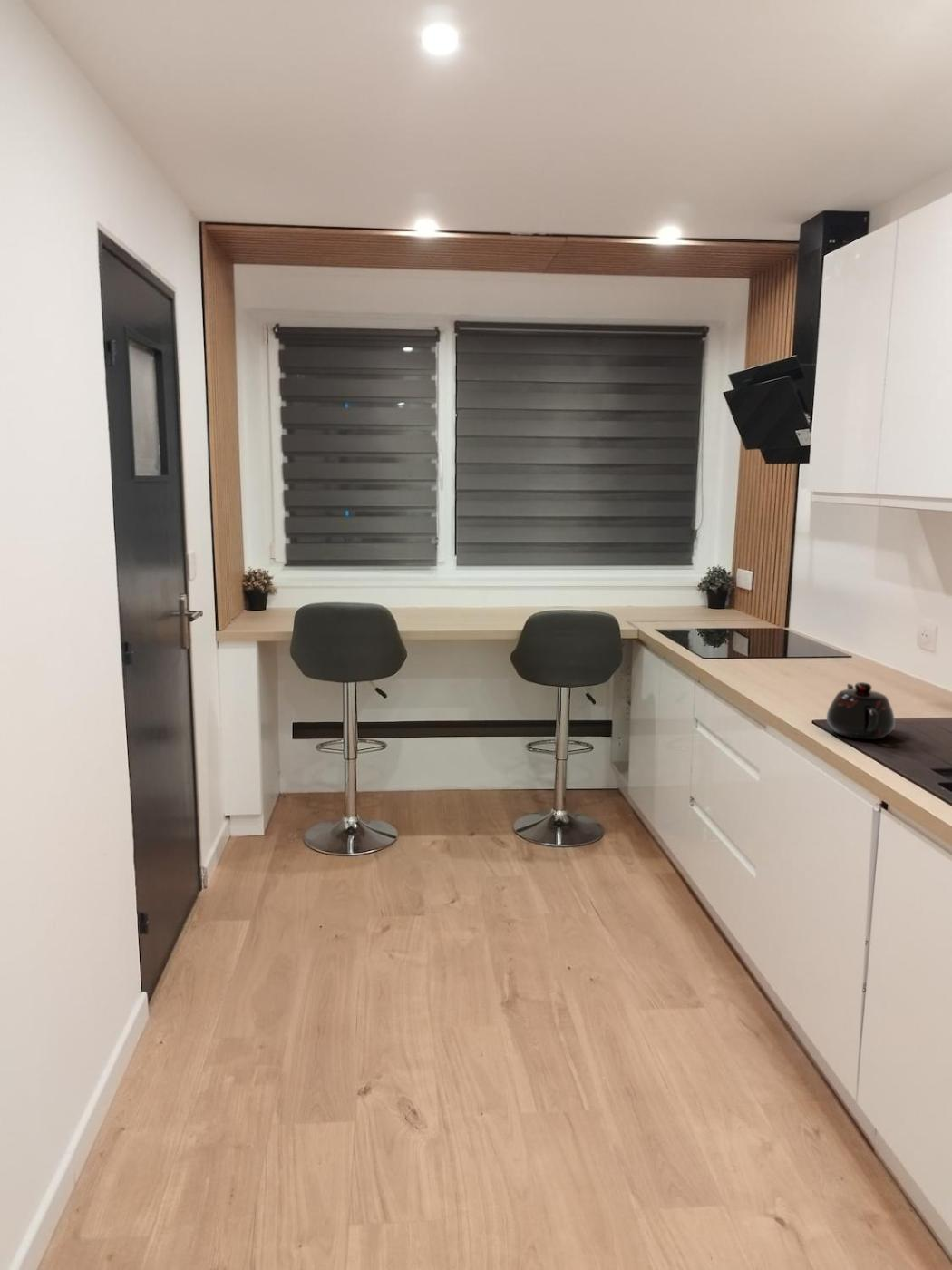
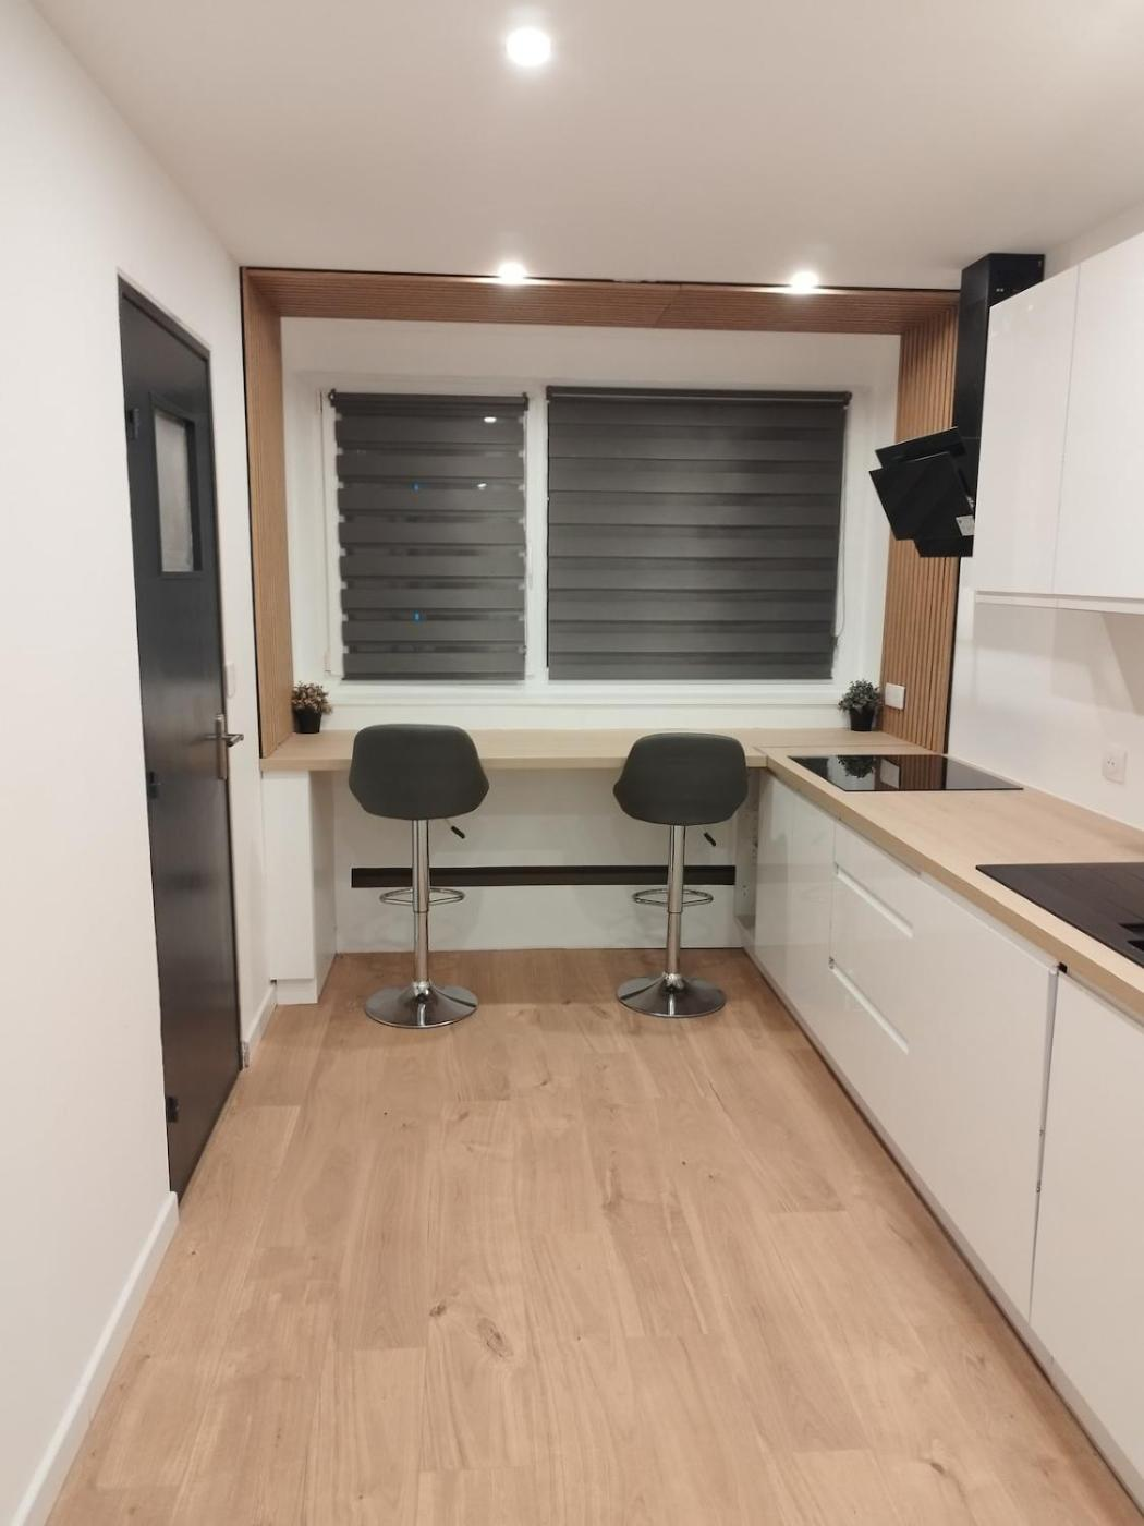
- teapot [826,681,896,740]
